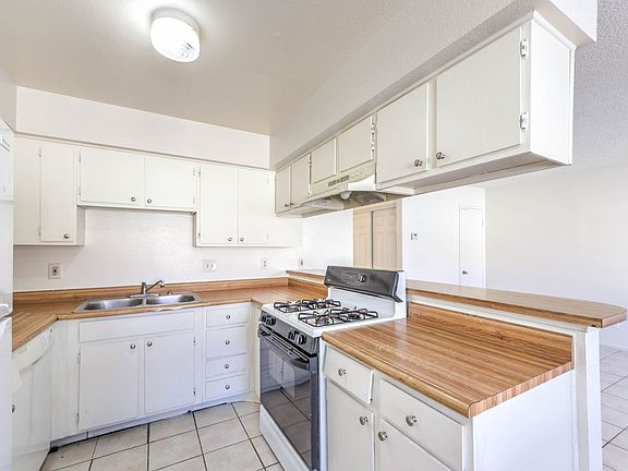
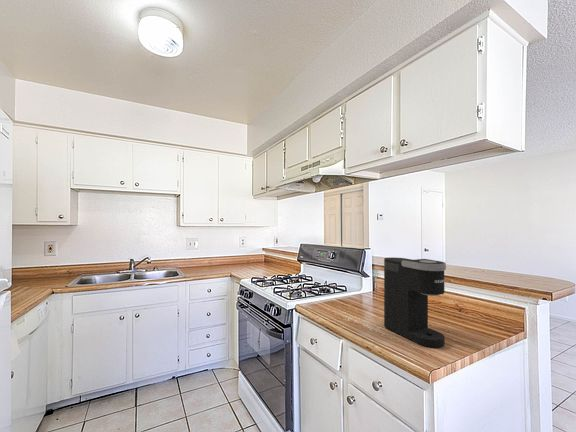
+ coffee maker [383,256,447,349]
